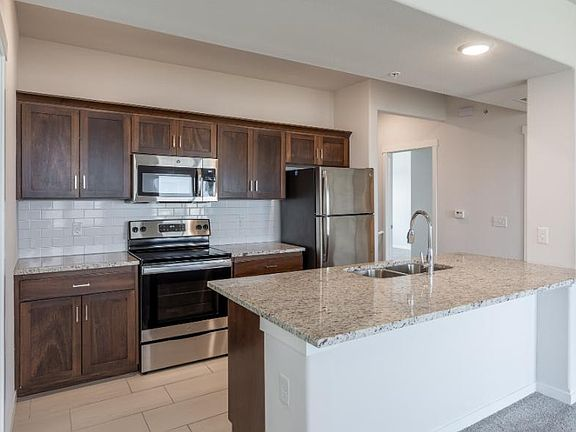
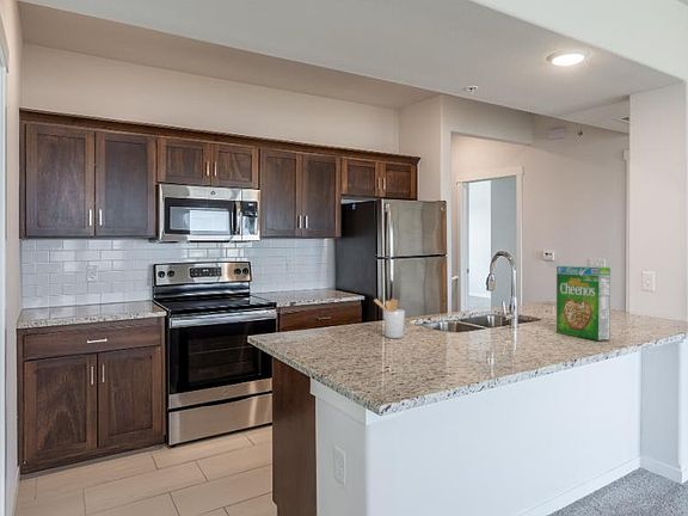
+ utensil holder [373,297,406,339]
+ cereal box [555,265,612,342]
